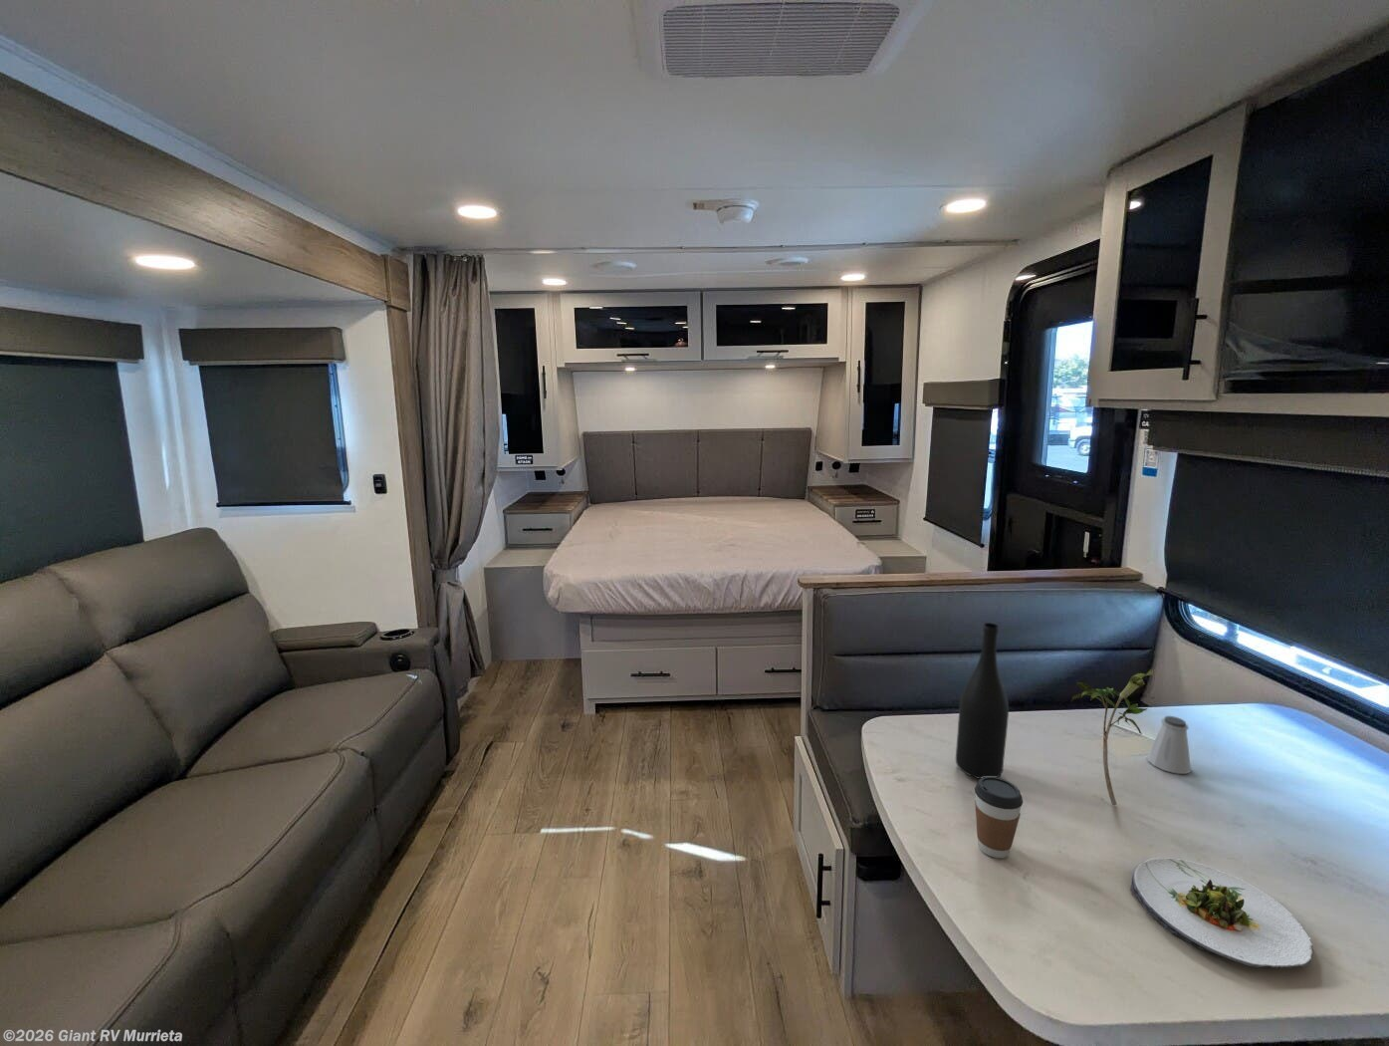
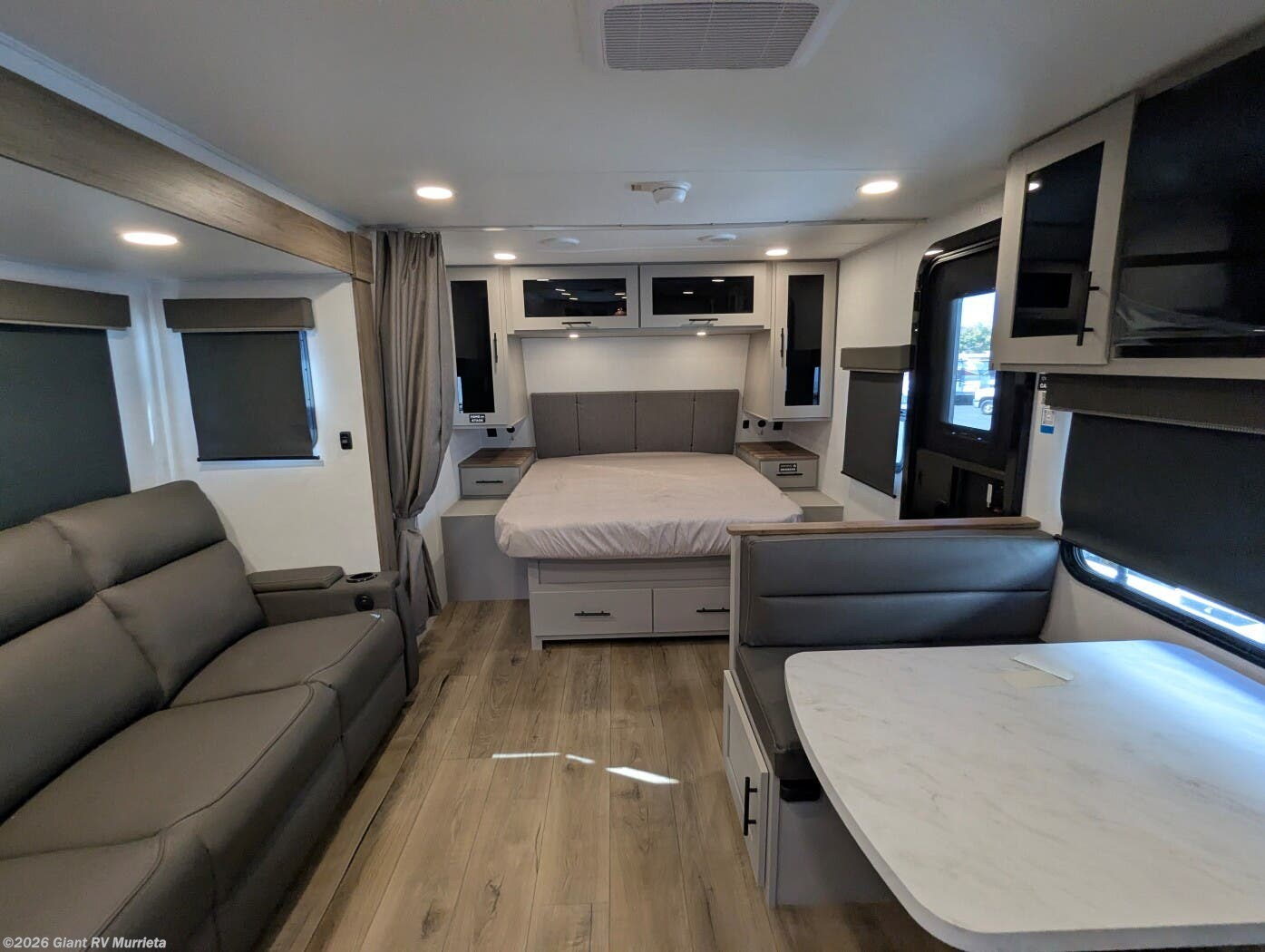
- plant [1071,666,1156,805]
- coffee cup [974,777,1023,859]
- salad plate [1129,857,1314,969]
- wine bottle [955,622,1010,780]
- saltshaker [1146,715,1191,775]
